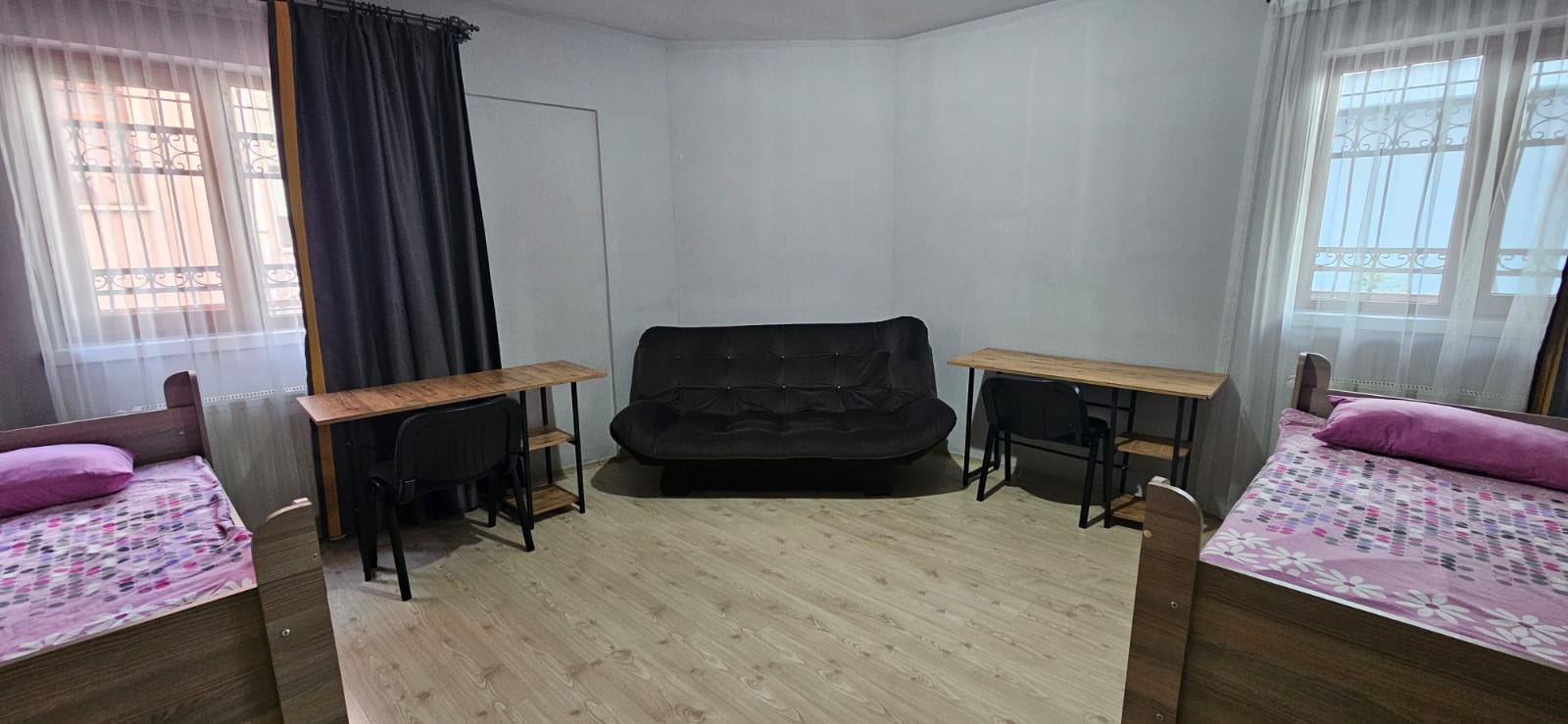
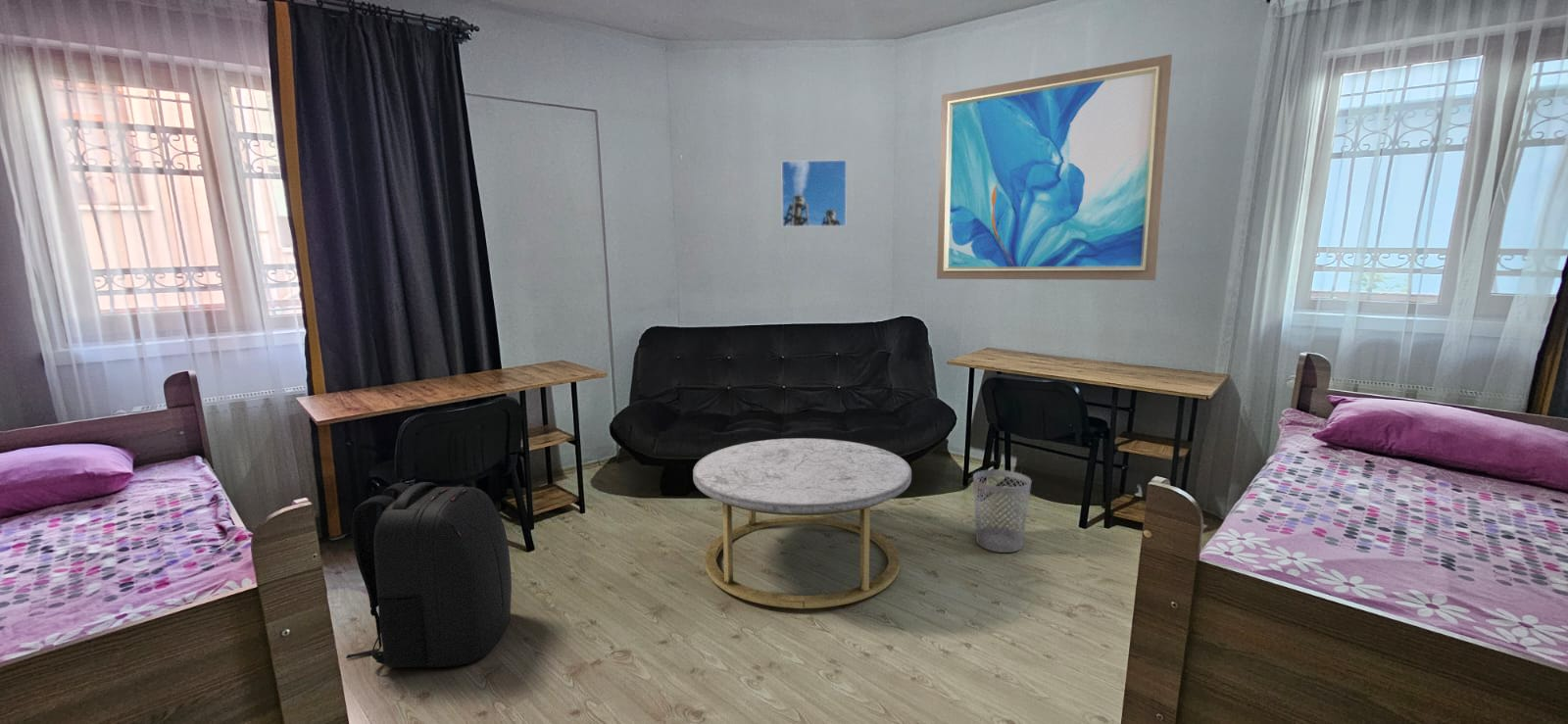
+ backpack [345,481,513,668]
+ wall art [936,53,1173,281]
+ coffee table [692,437,912,609]
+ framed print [781,159,848,228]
+ wastebasket [972,469,1032,554]
